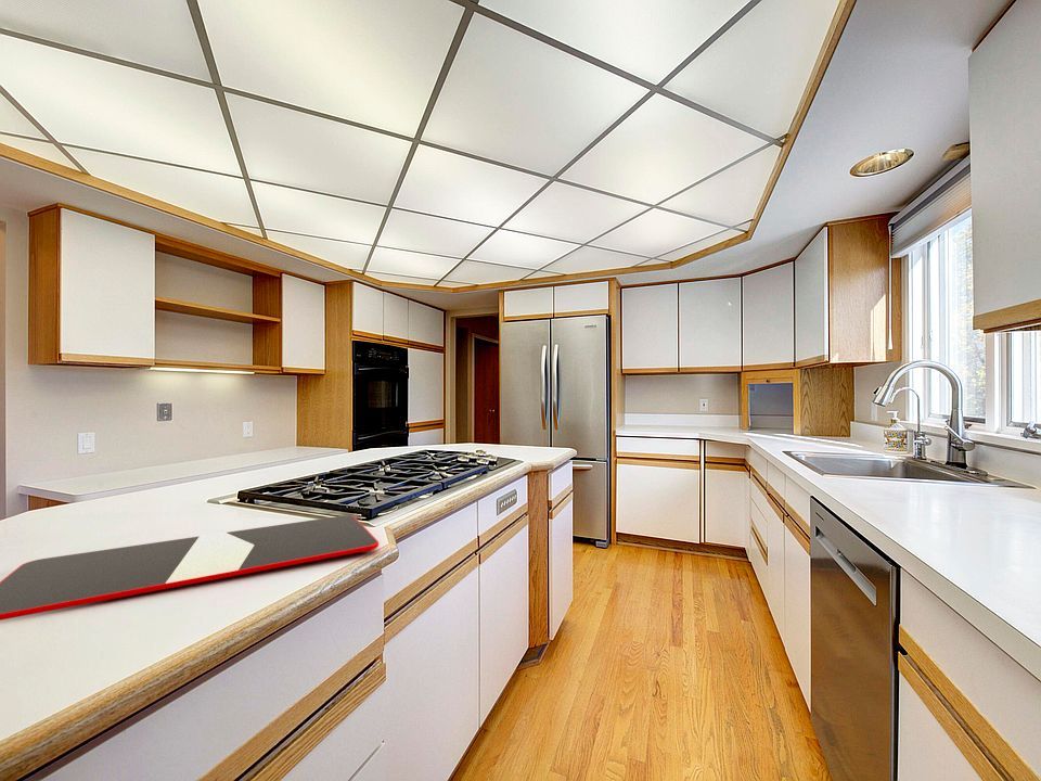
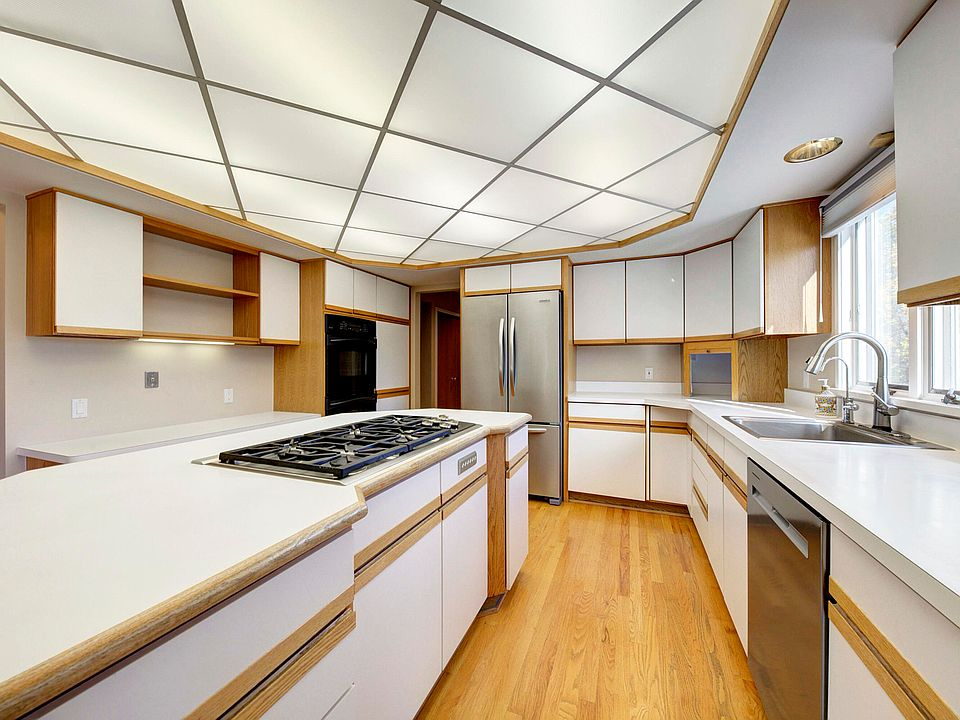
- cutting board [0,514,380,622]
